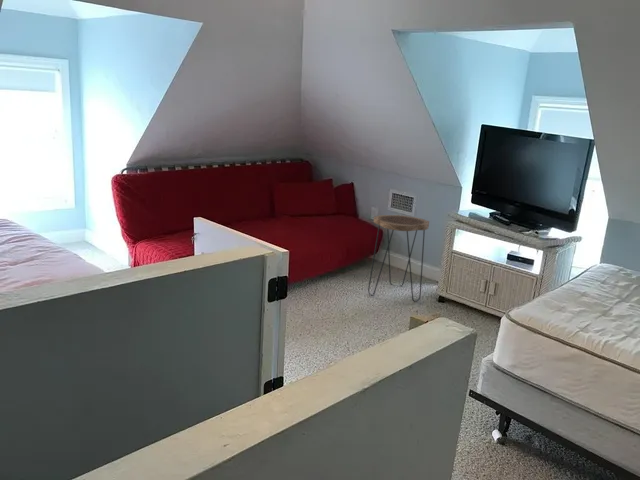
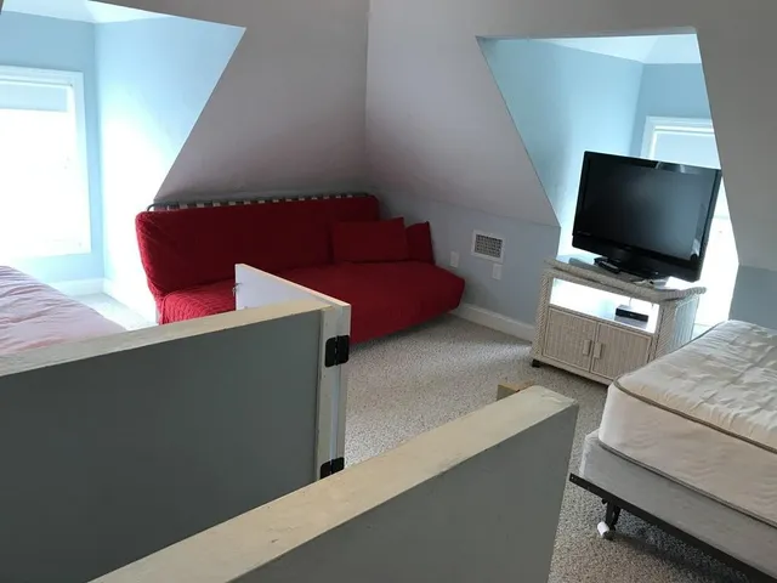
- side table [367,214,430,303]
